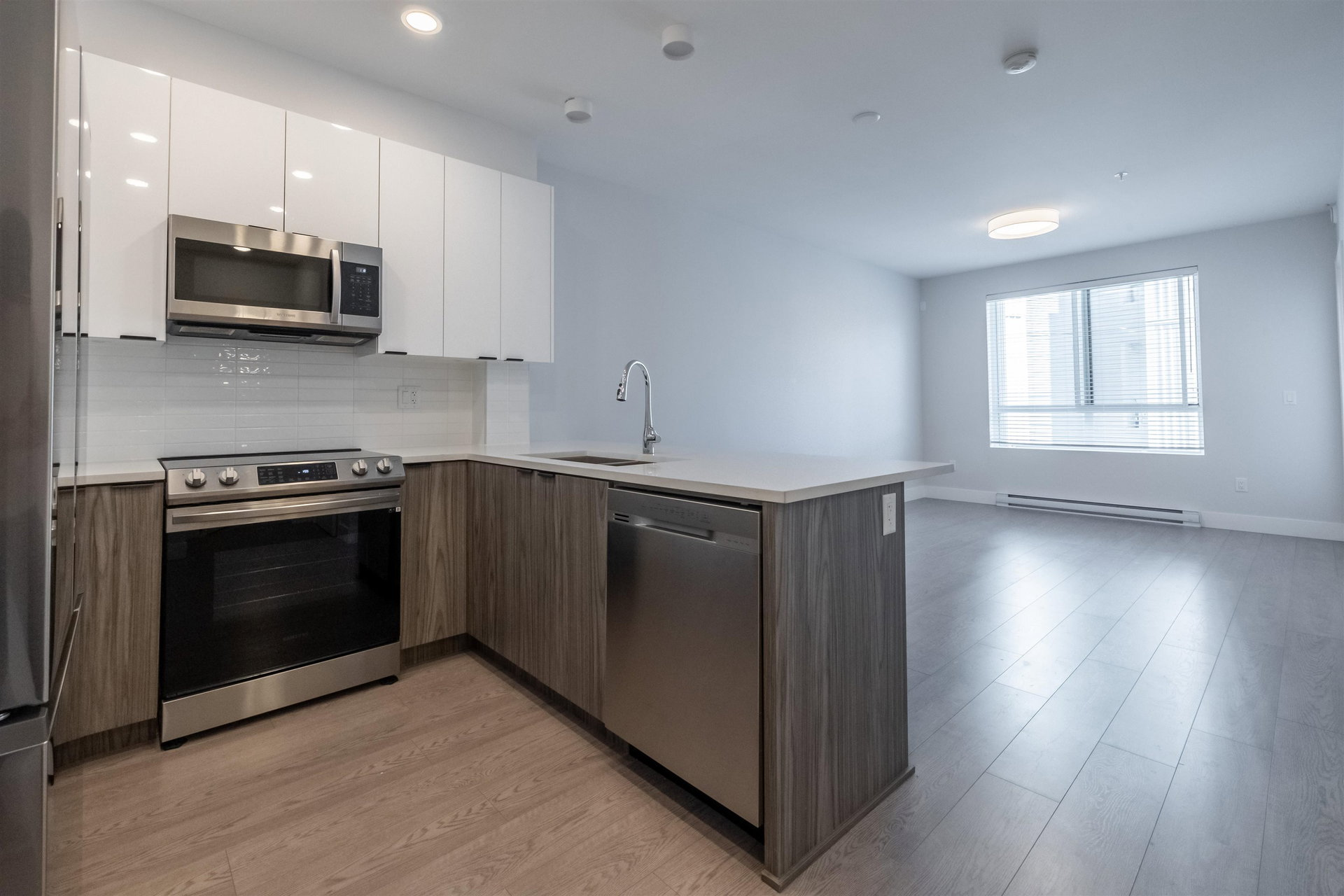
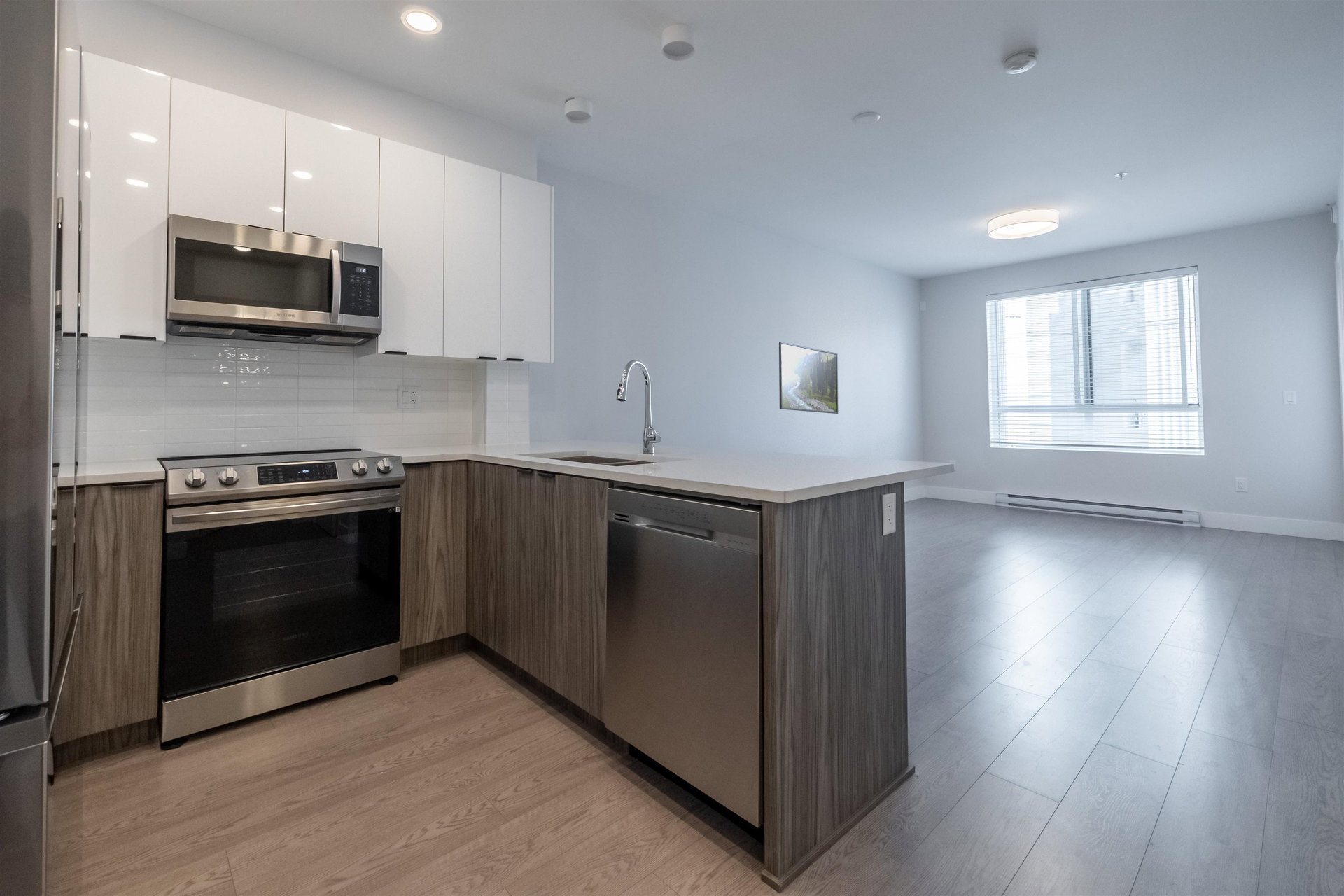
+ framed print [778,342,839,414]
